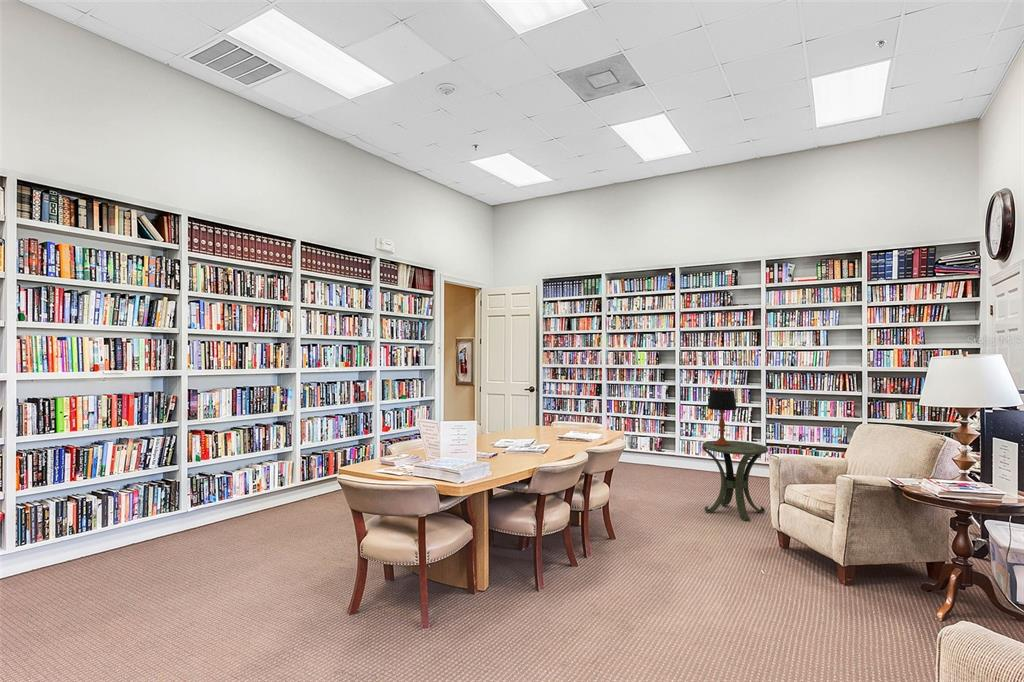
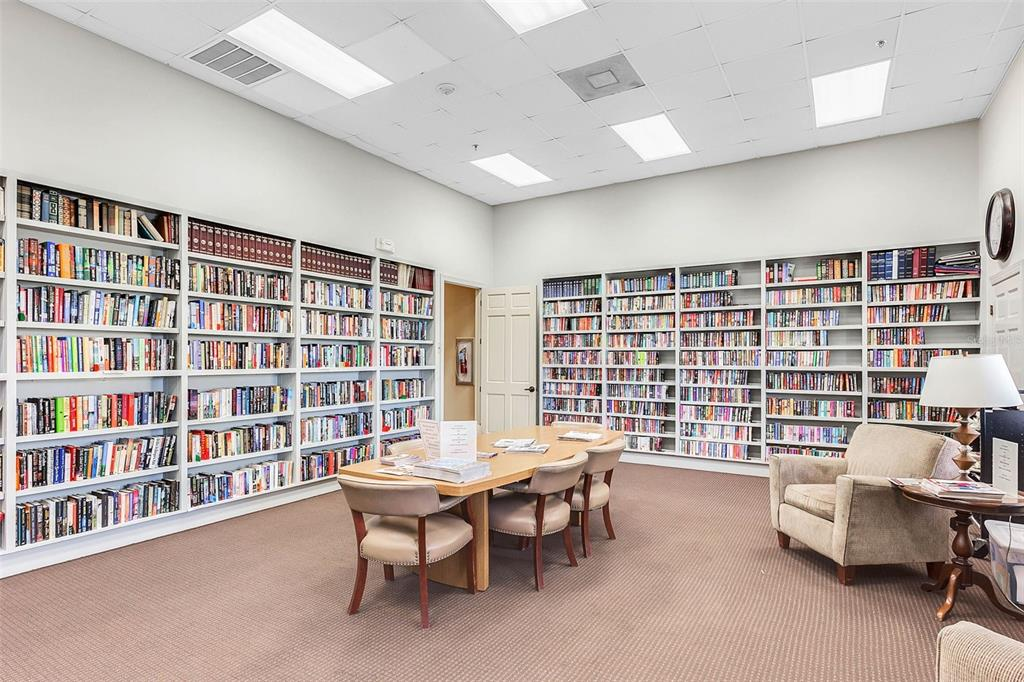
- table lamp [706,388,738,446]
- side table [701,440,769,522]
